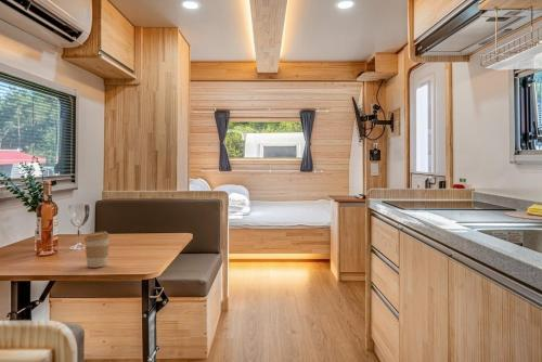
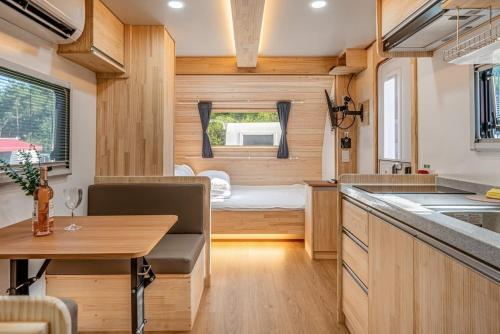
- coffee cup [82,231,112,269]
